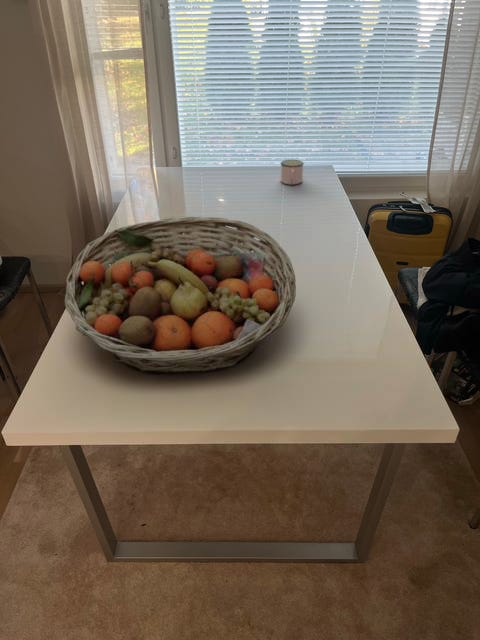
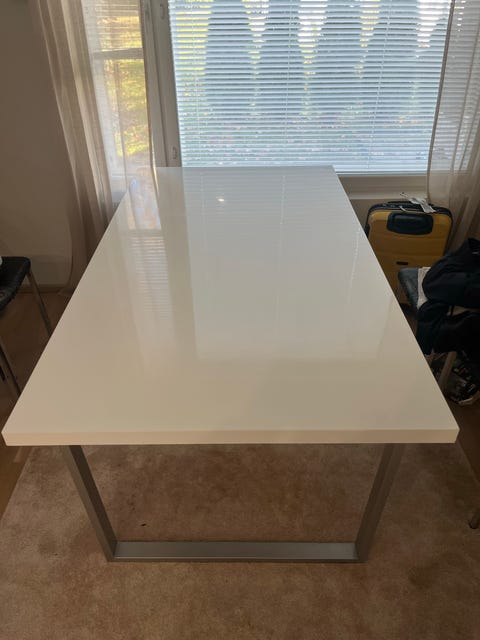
- mug [280,159,304,186]
- fruit basket [64,216,297,375]
